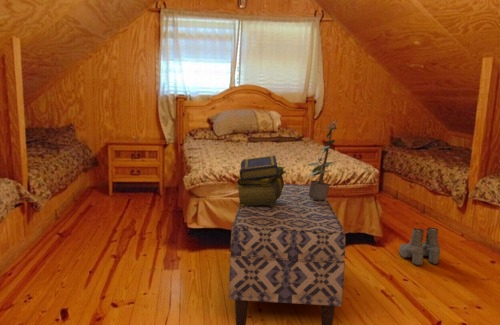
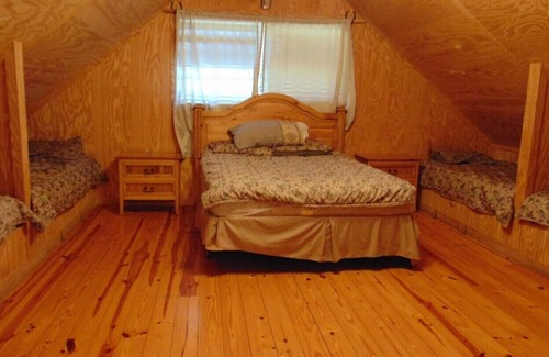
- stack of books [235,155,287,207]
- bench [228,183,347,325]
- boots [398,227,441,267]
- potted plant [306,118,338,201]
